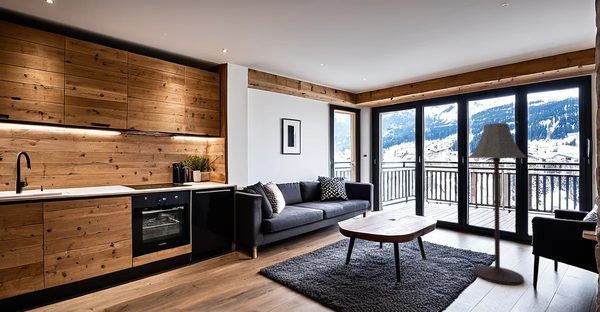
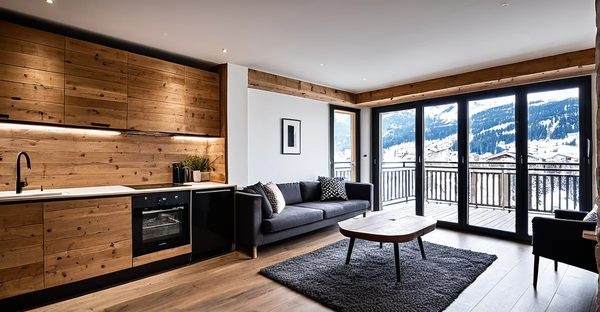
- floor lamp [467,122,528,286]
